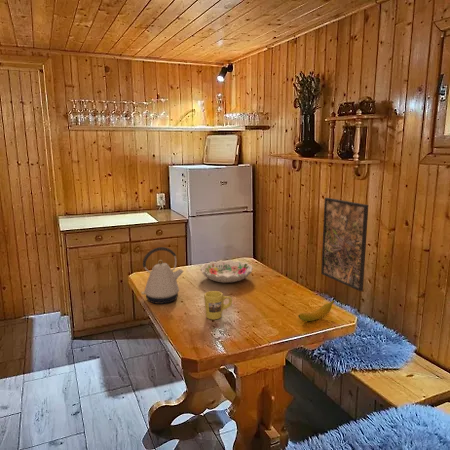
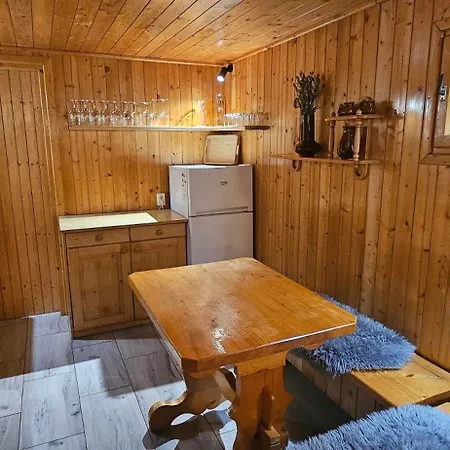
- kettle [141,246,184,305]
- mug [203,290,233,320]
- banana [297,299,336,322]
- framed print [320,197,369,292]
- decorative bowl [199,259,253,284]
